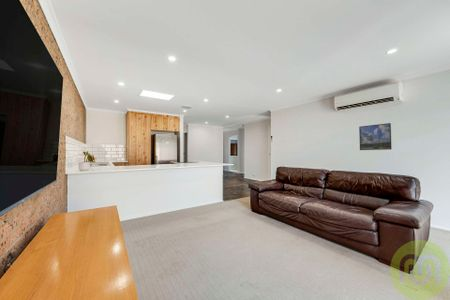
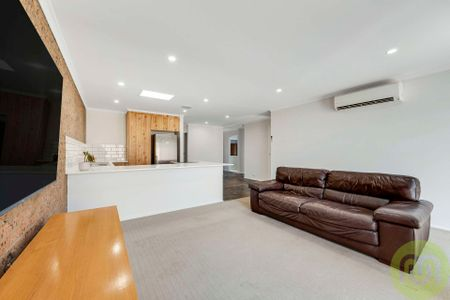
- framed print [358,122,392,151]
